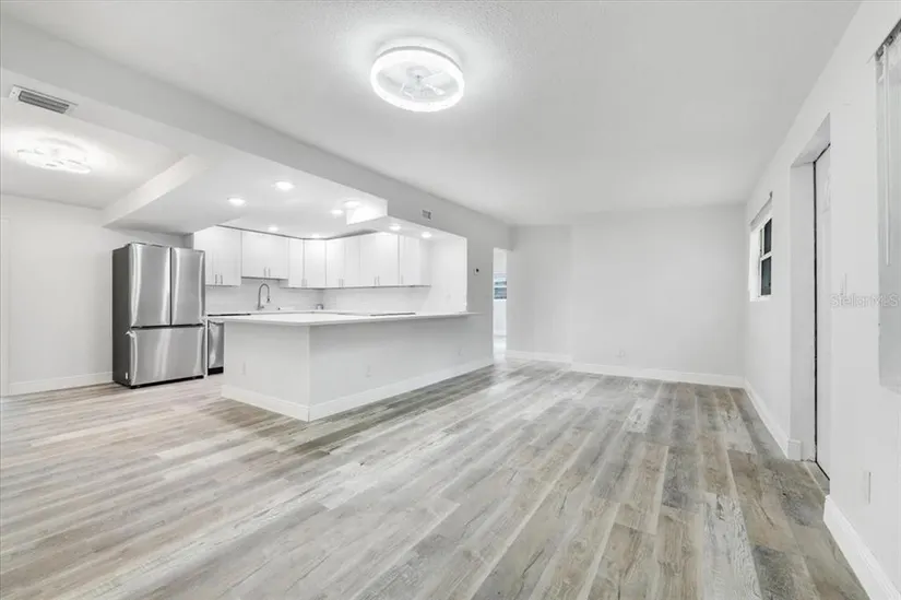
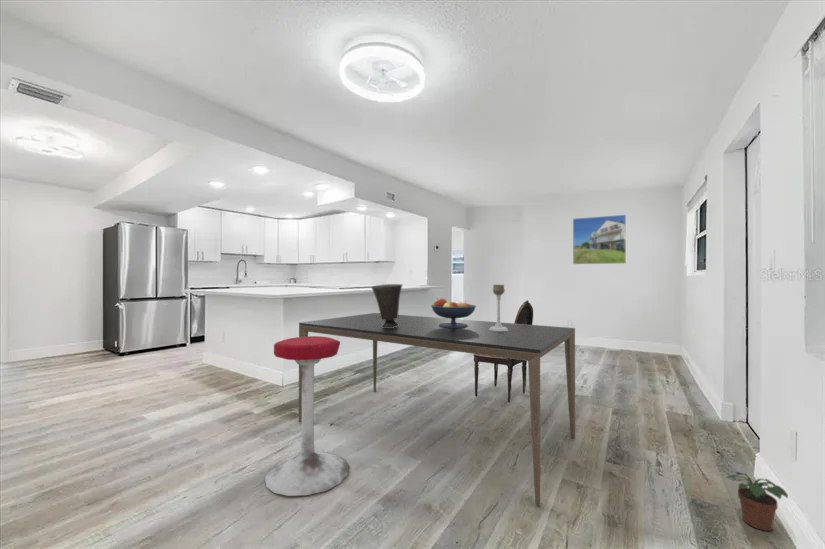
+ dining table [298,312,576,508]
+ potted plant [725,471,789,532]
+ stool [264,335,350,497]
+ vase [370,283,403,328]
+ candle holder [489,284,508,331]
+ fruit bowl [430,297,477,328]
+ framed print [572,214,627,265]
+ dining chair [472,299,534,403]
